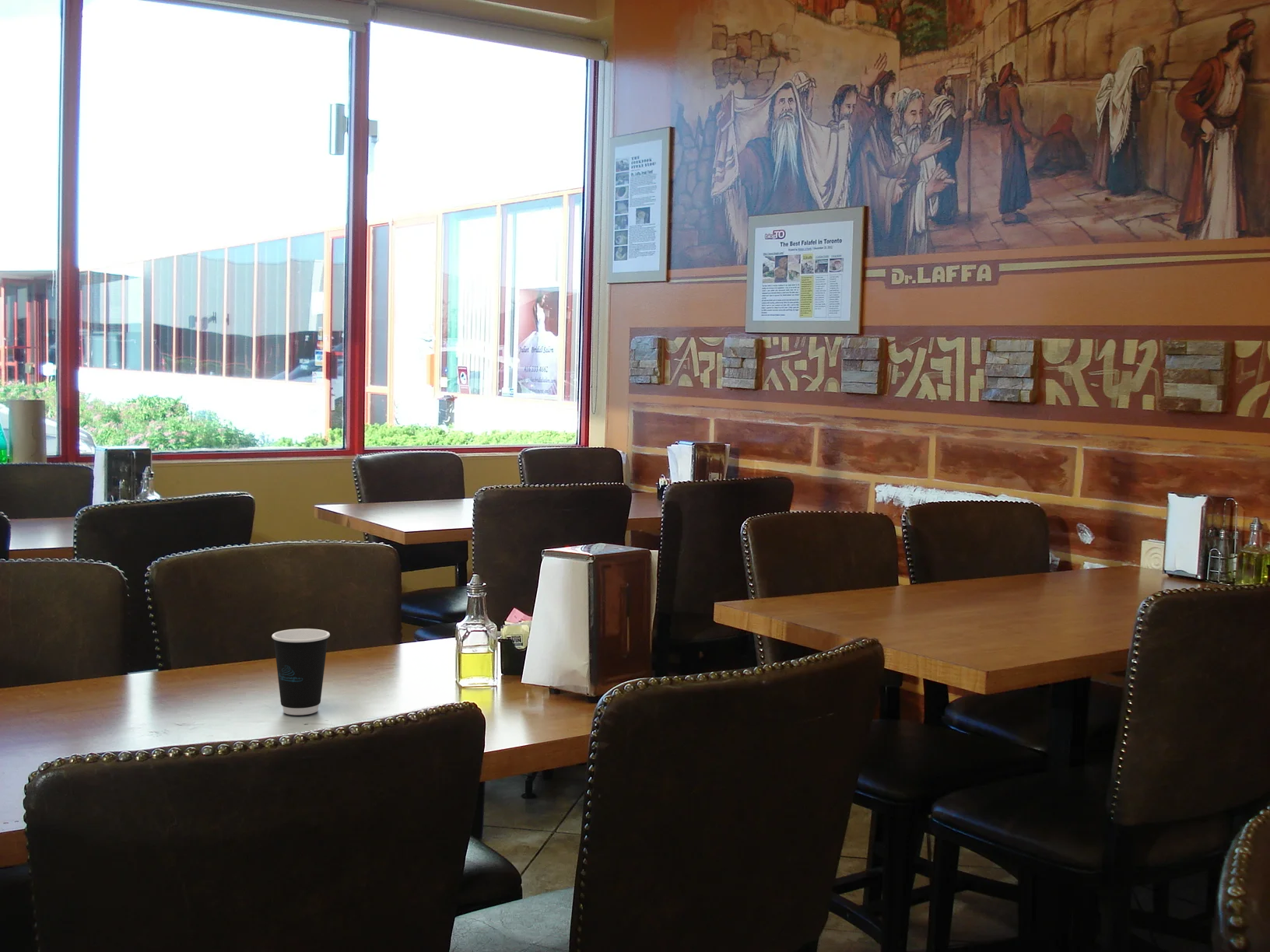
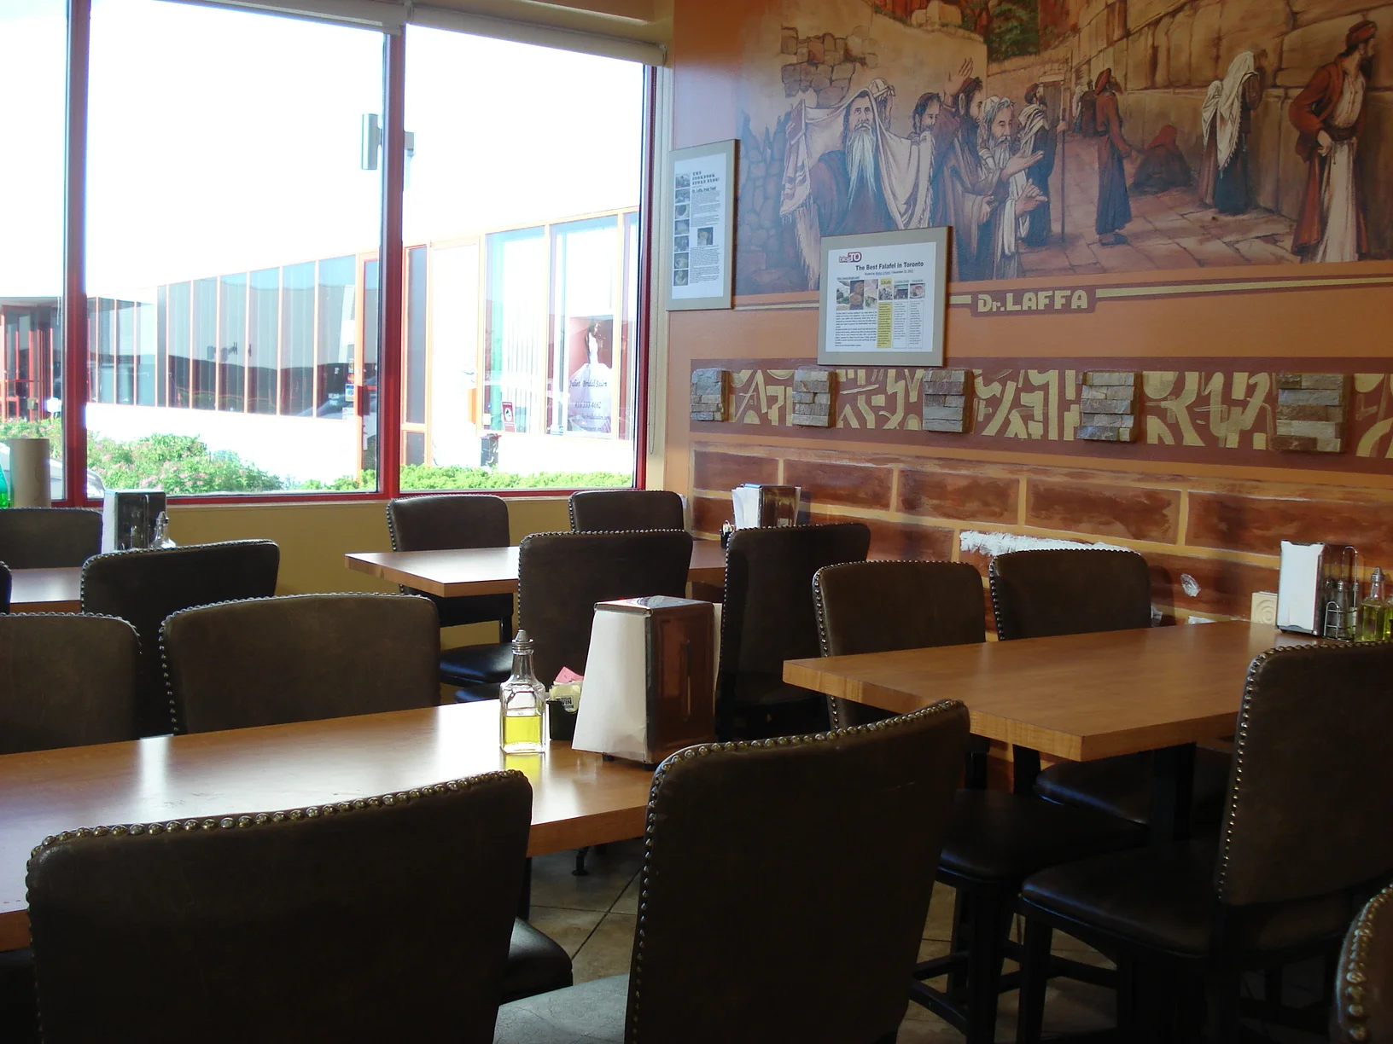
- dixie cup [271,628,331,716]
